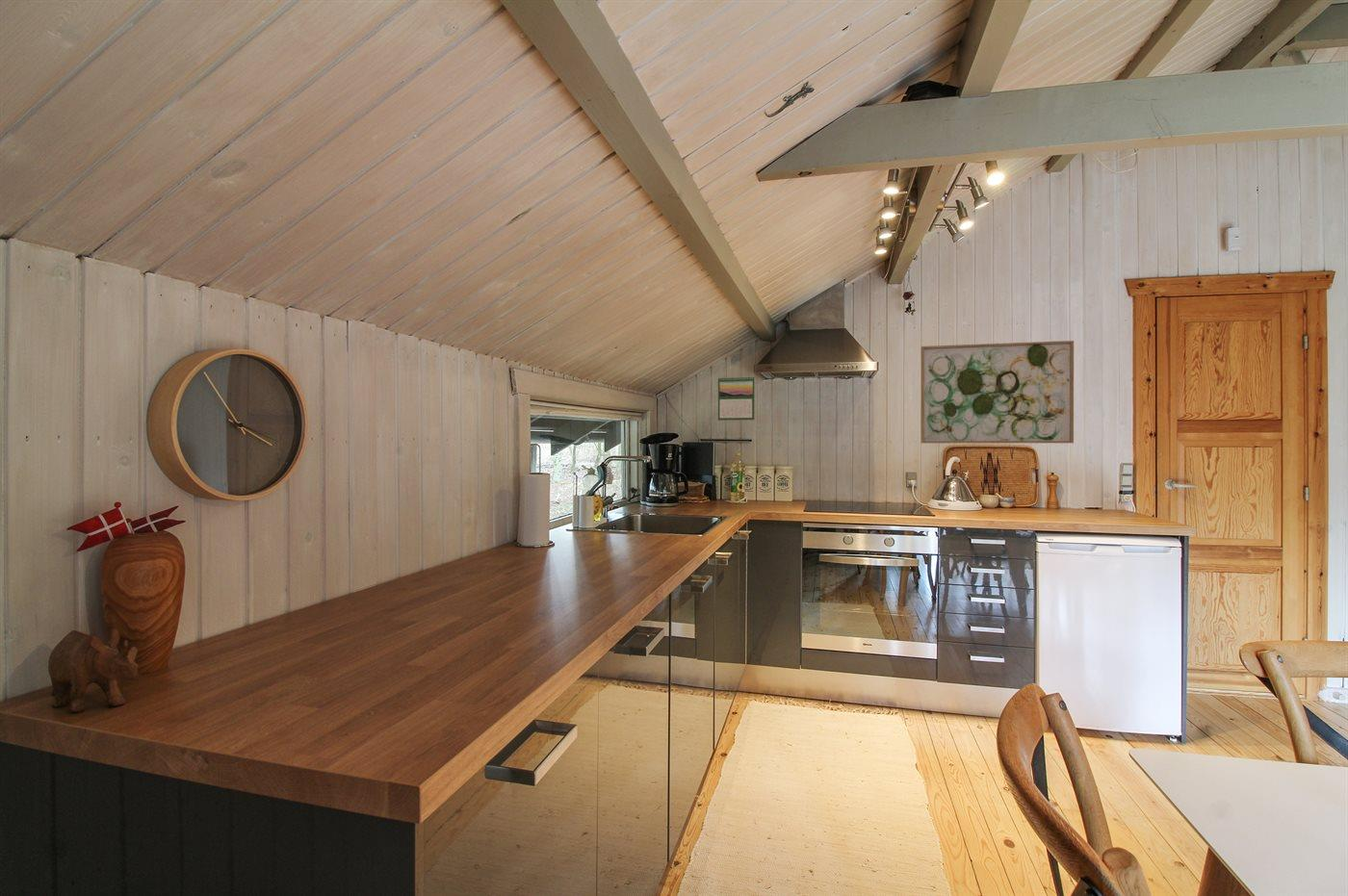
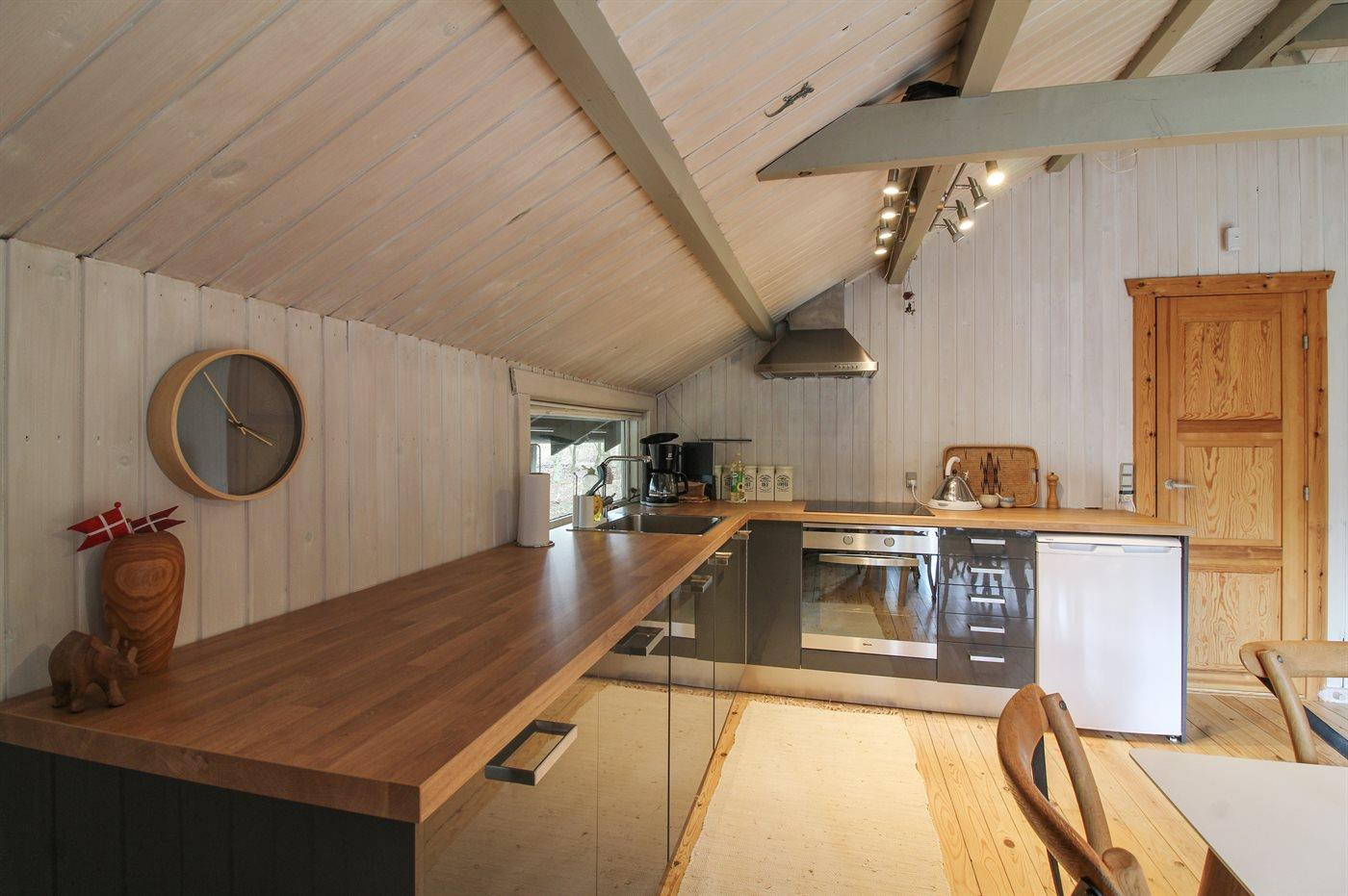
- calendar [717,375,756,422]
- wall art [920,340,1075,444]
